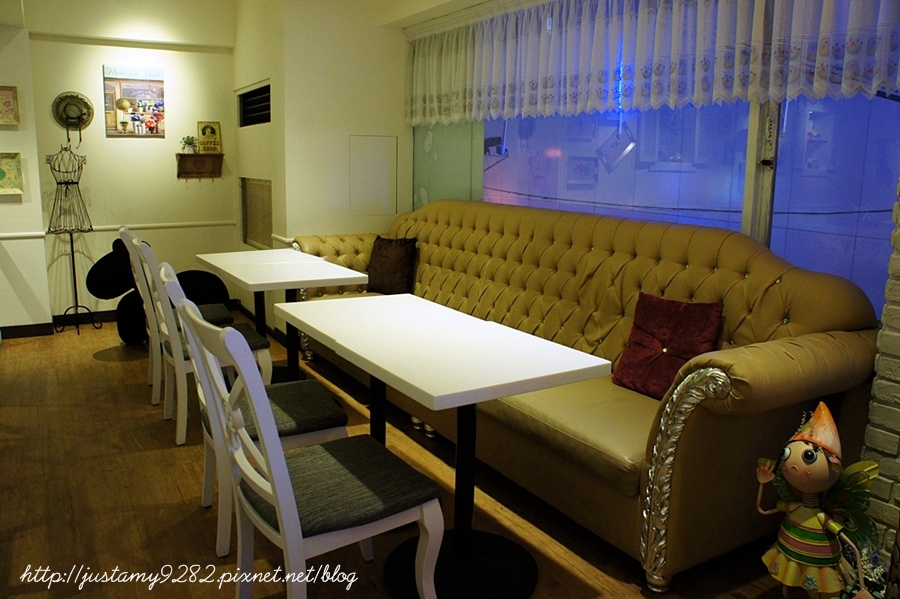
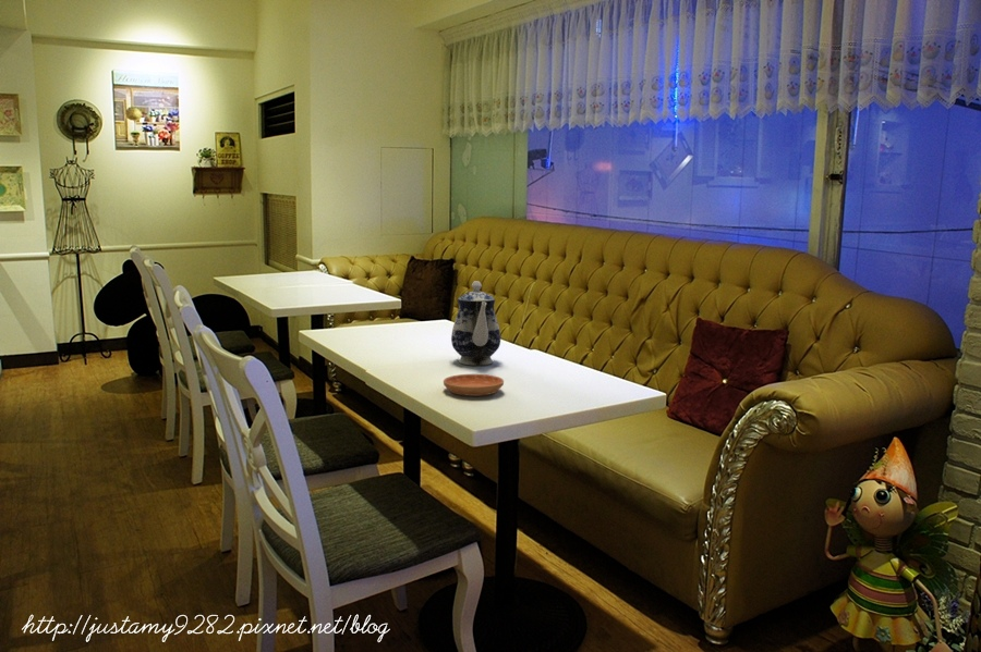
+ teapot [450,280,501,367]
+ saucer [443,373,505,397]
